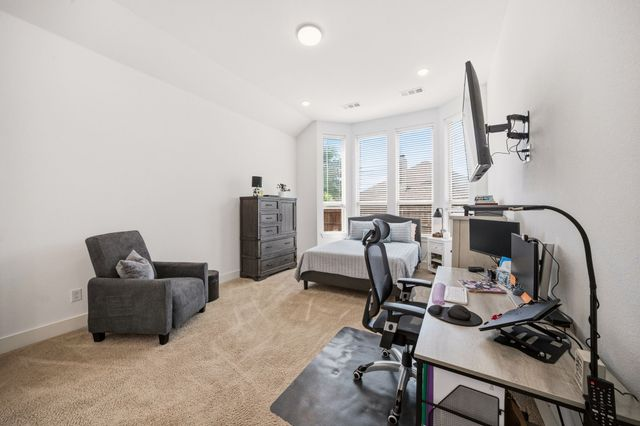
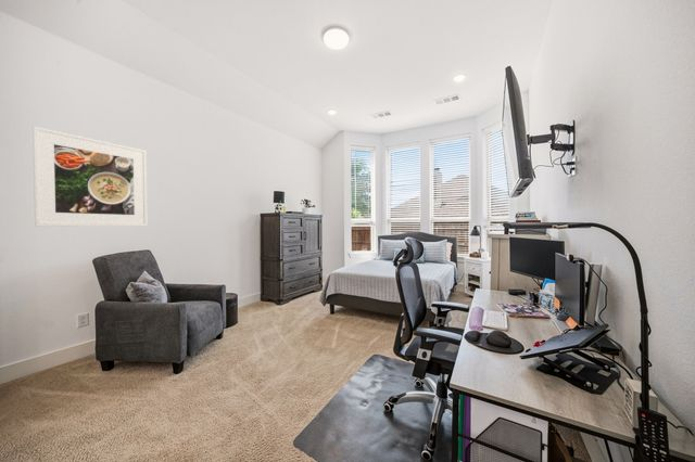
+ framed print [31,125,149,228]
